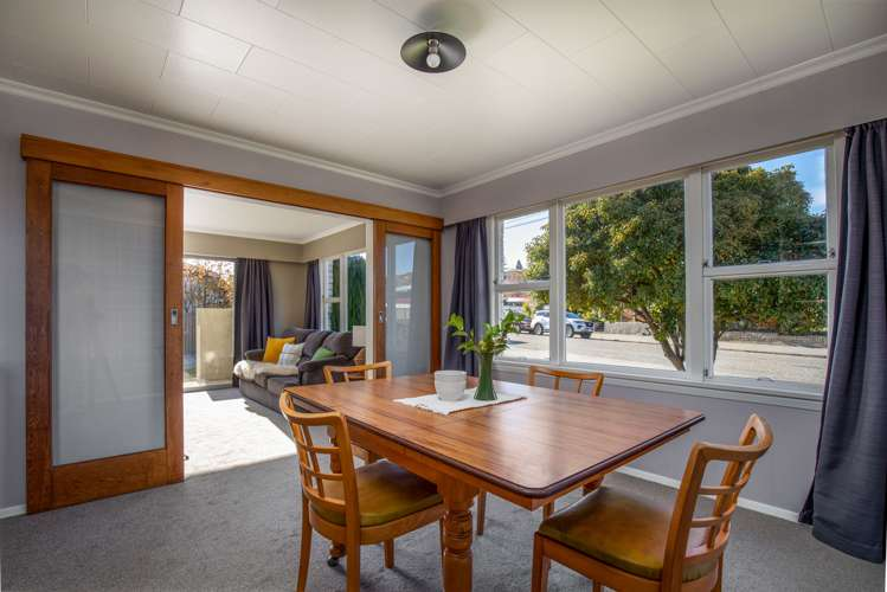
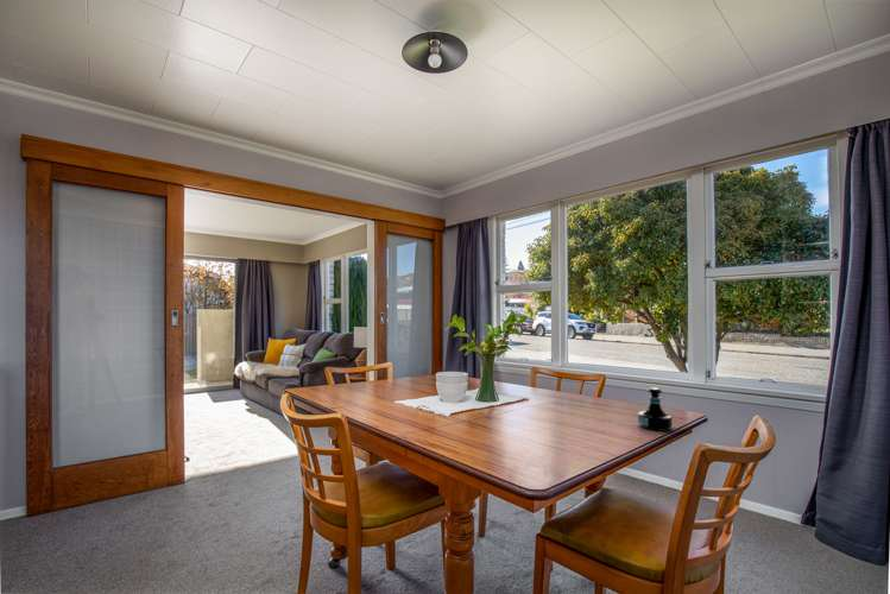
+ tequila bottle [637,386,674,432]
